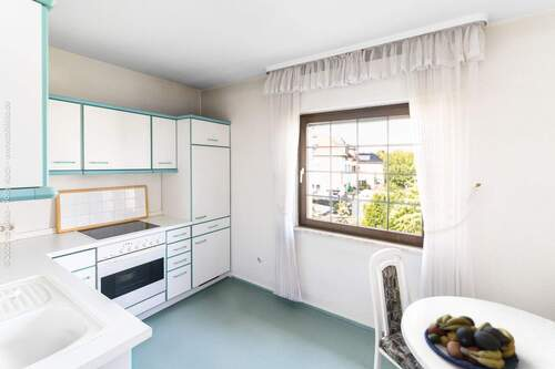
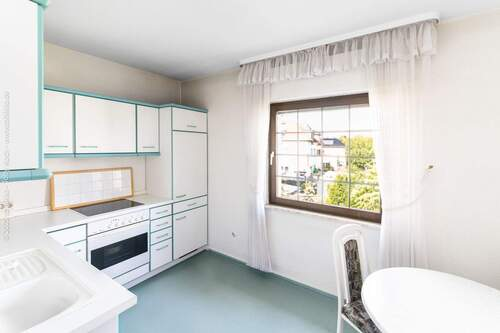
- fruit bowl [423,314,521,369]
